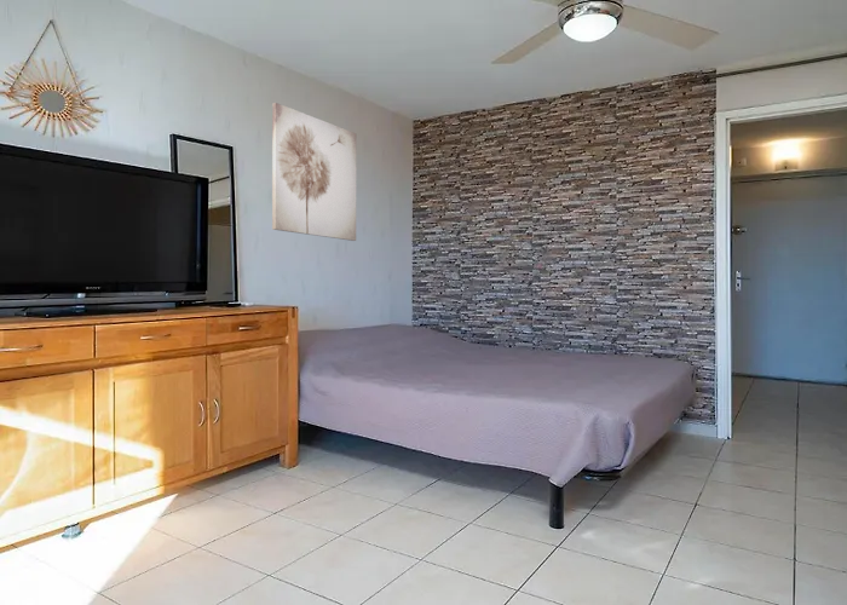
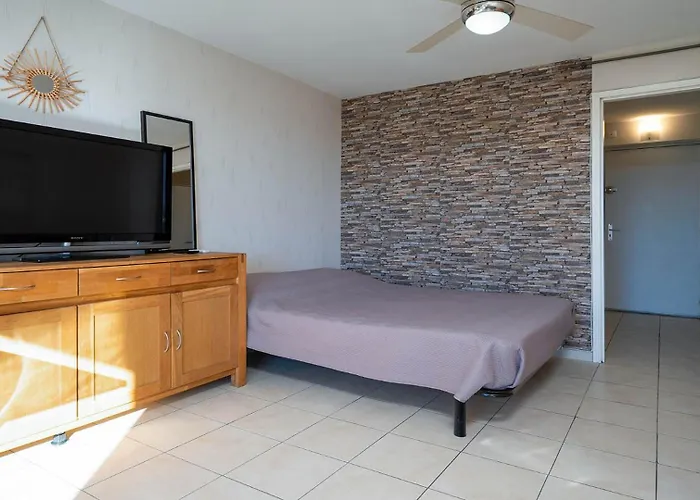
- wall art [271,102,357,242]
